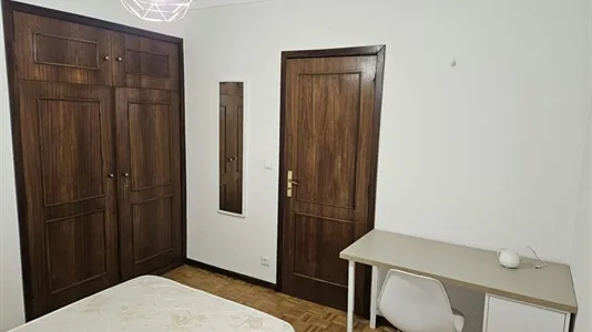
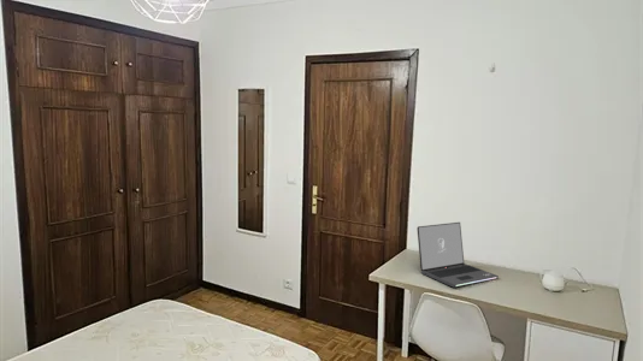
+ laptop [415,221,500,288]
